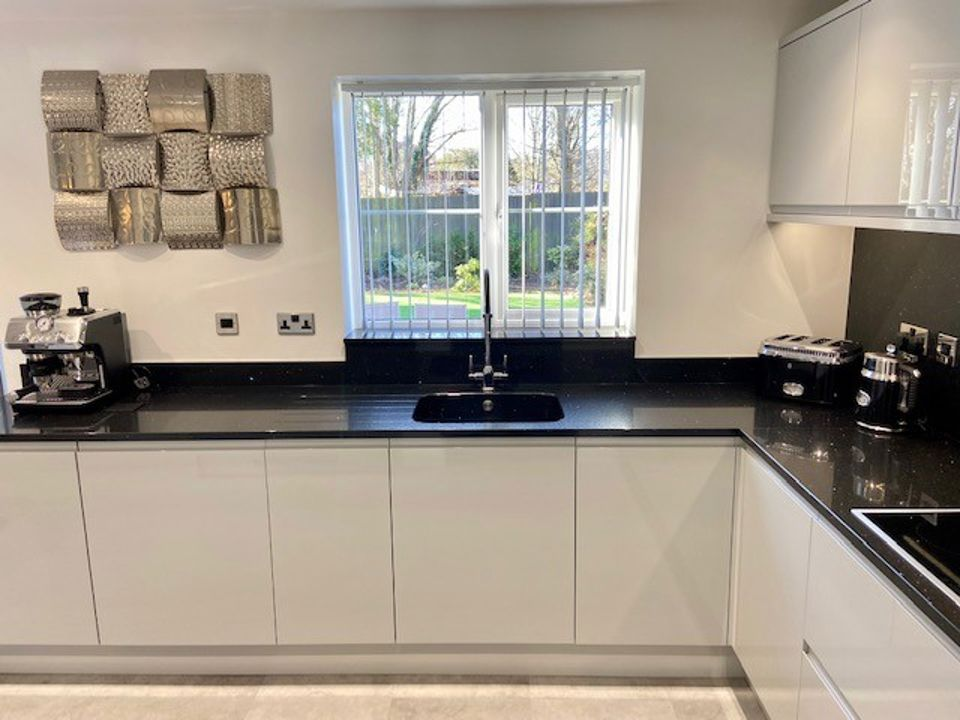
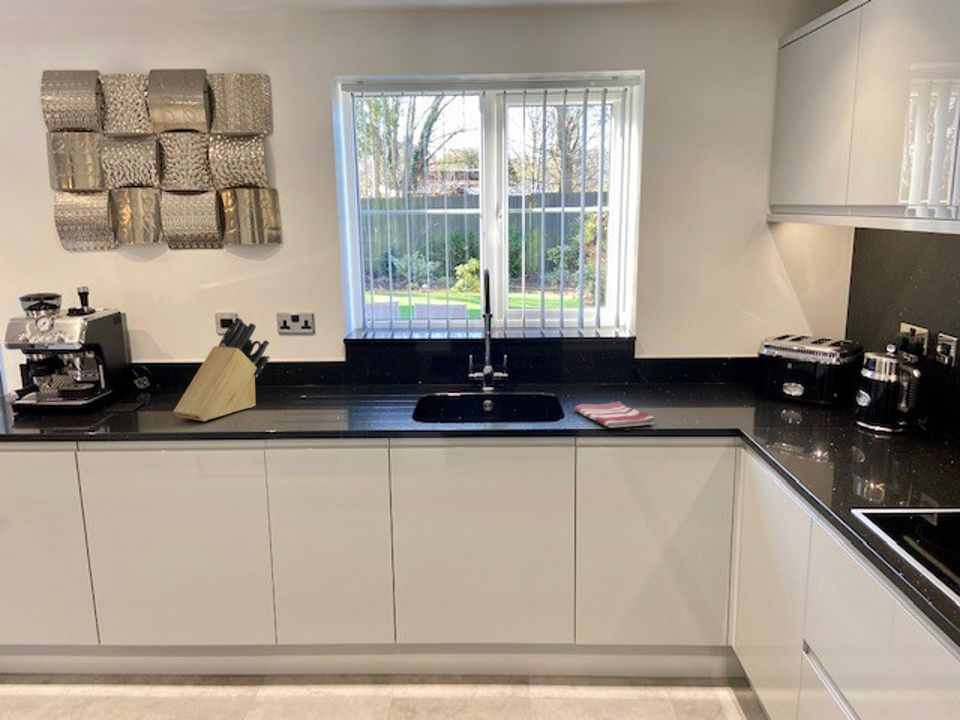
+ dish towel [573,400,656,429]
+ knife block [172,316,271,422]
